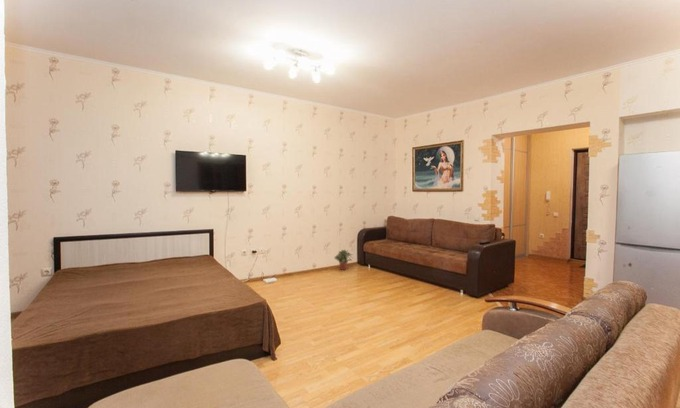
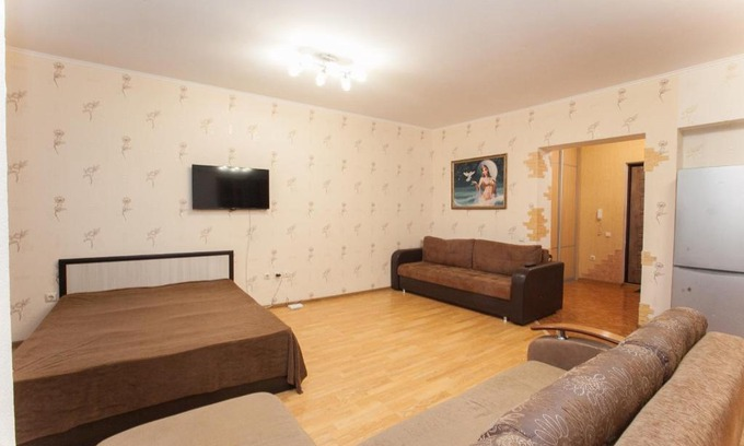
- potted plant [333,249,354,271]
